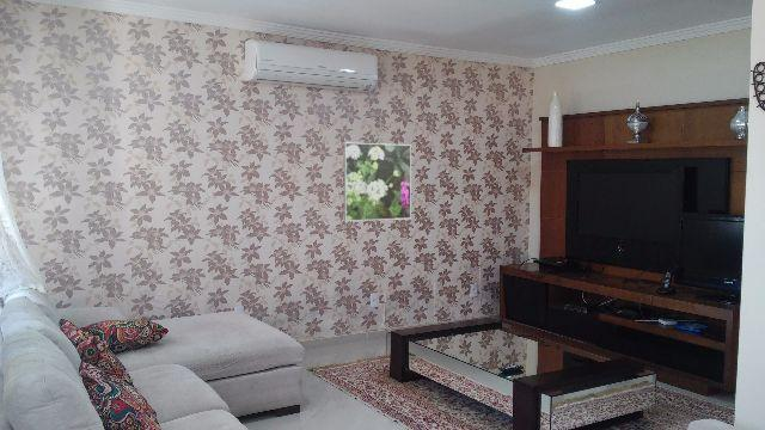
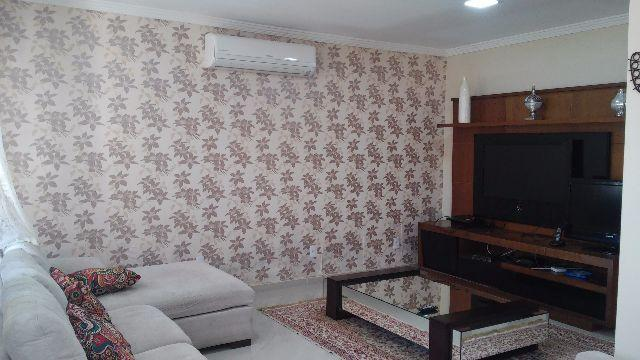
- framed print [343,142,412,222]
